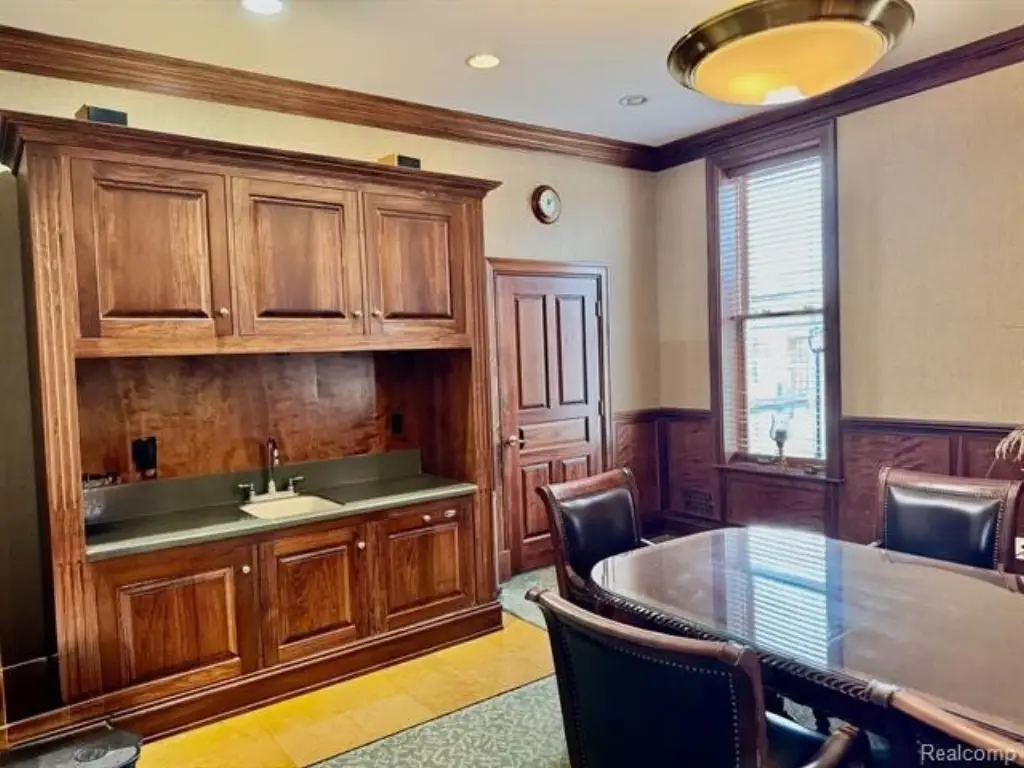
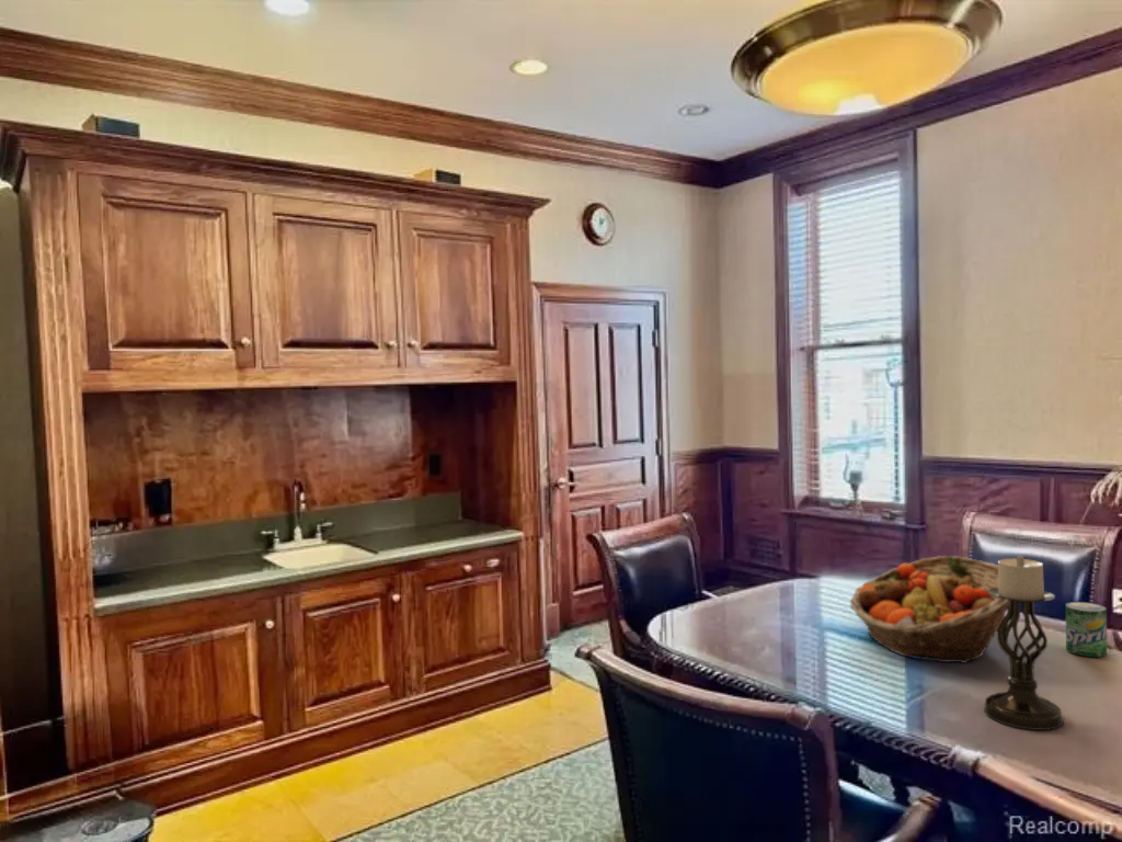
+ candle holder [983,555,1065,731]
+ beverage can [1065,601,1108,658]
+ fruit basket [849,555,1008,664]
